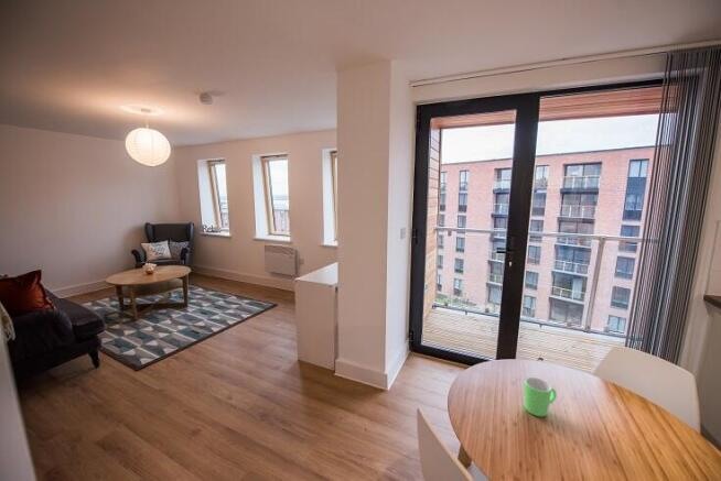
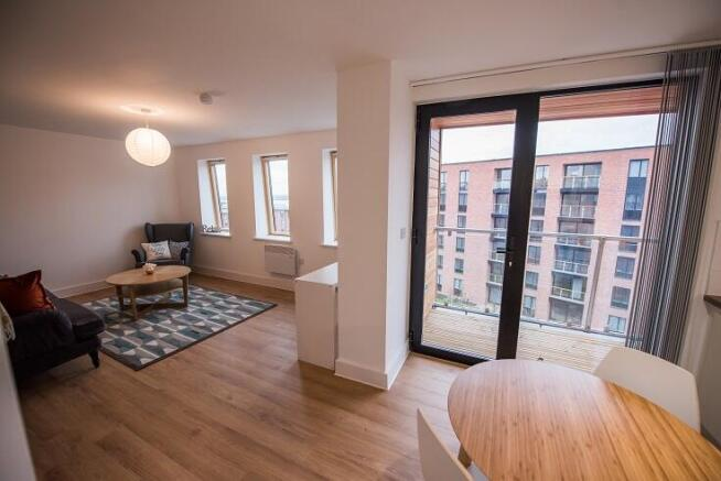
- mug [524,376,558,417]
